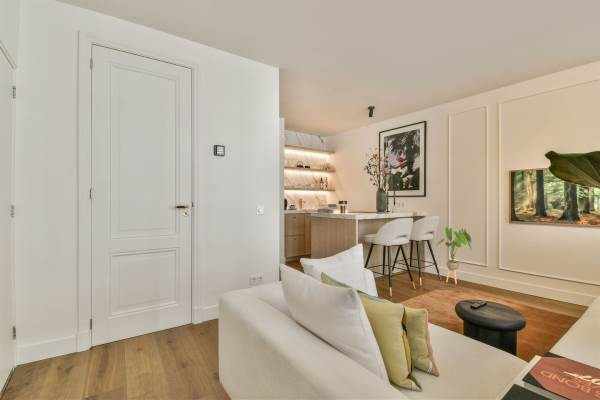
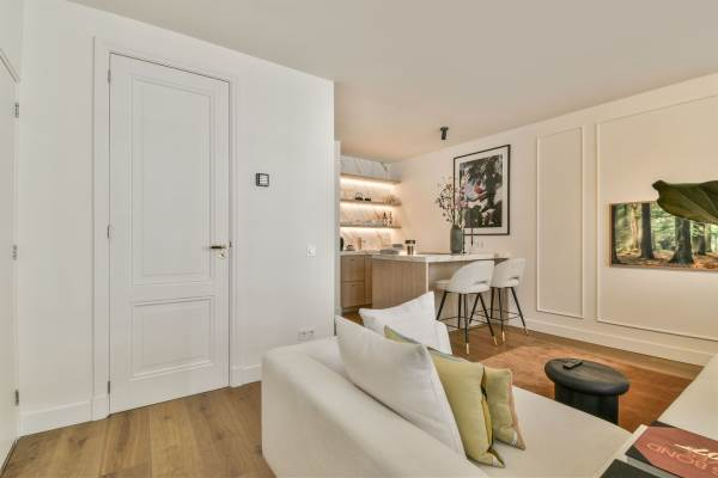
- house plant [435,227,472,285]
